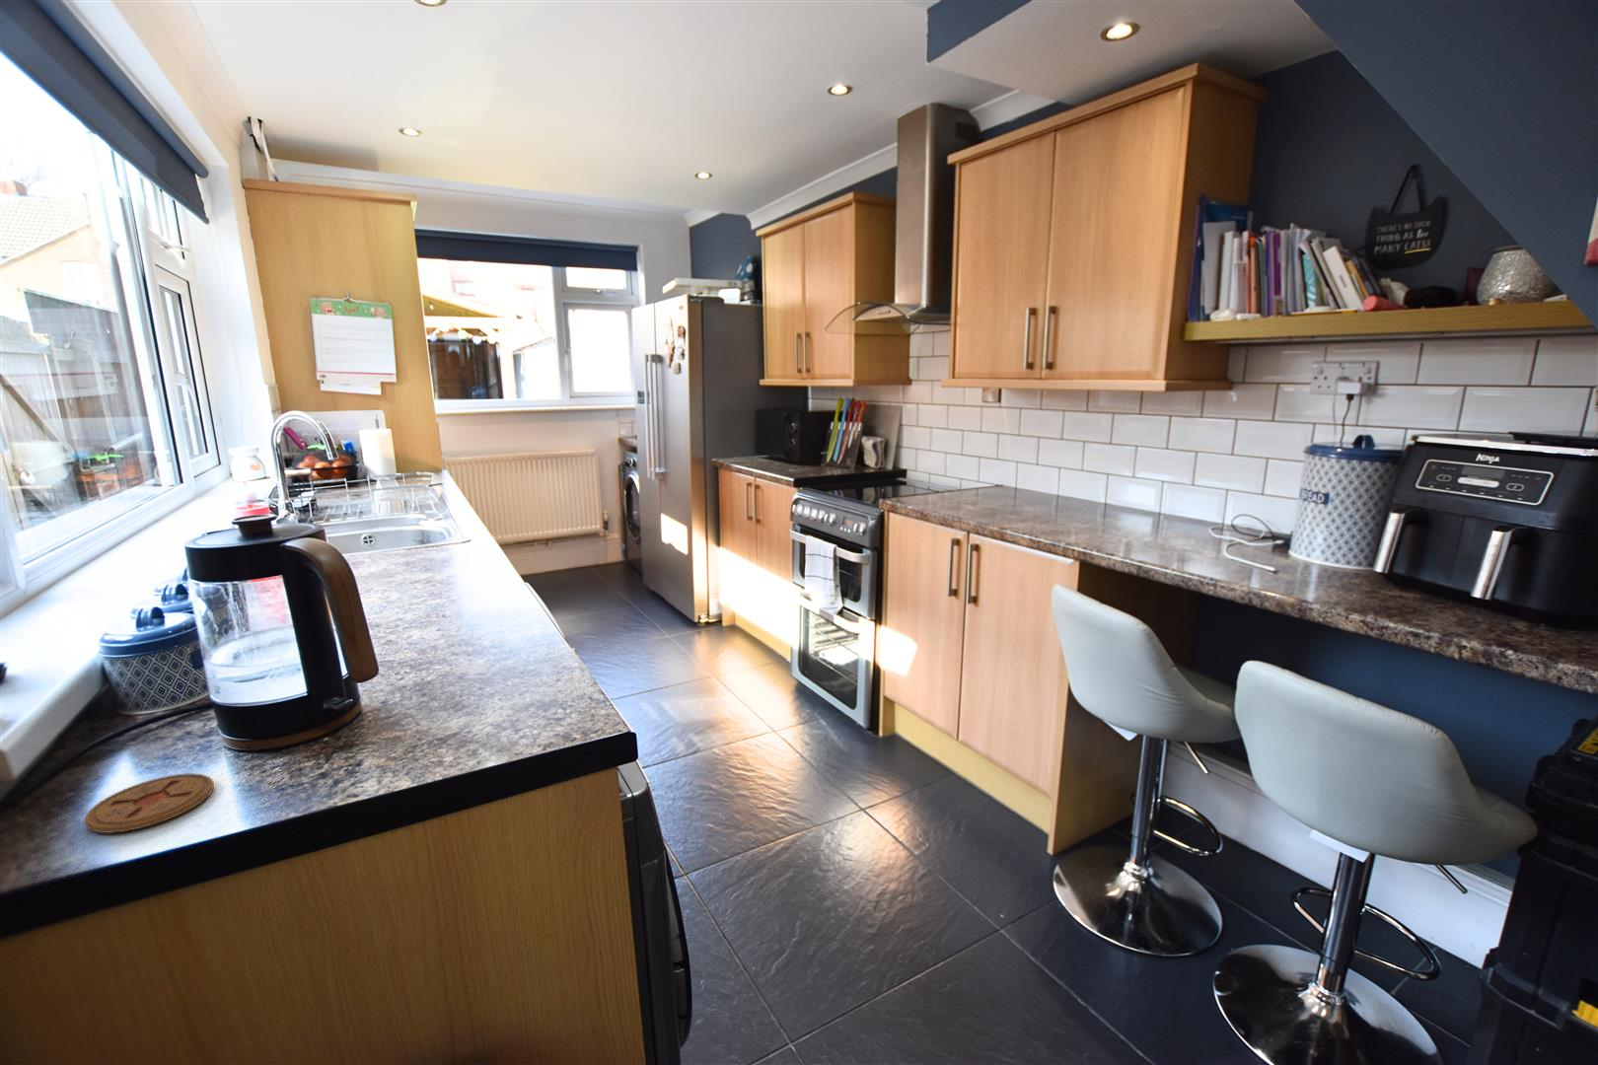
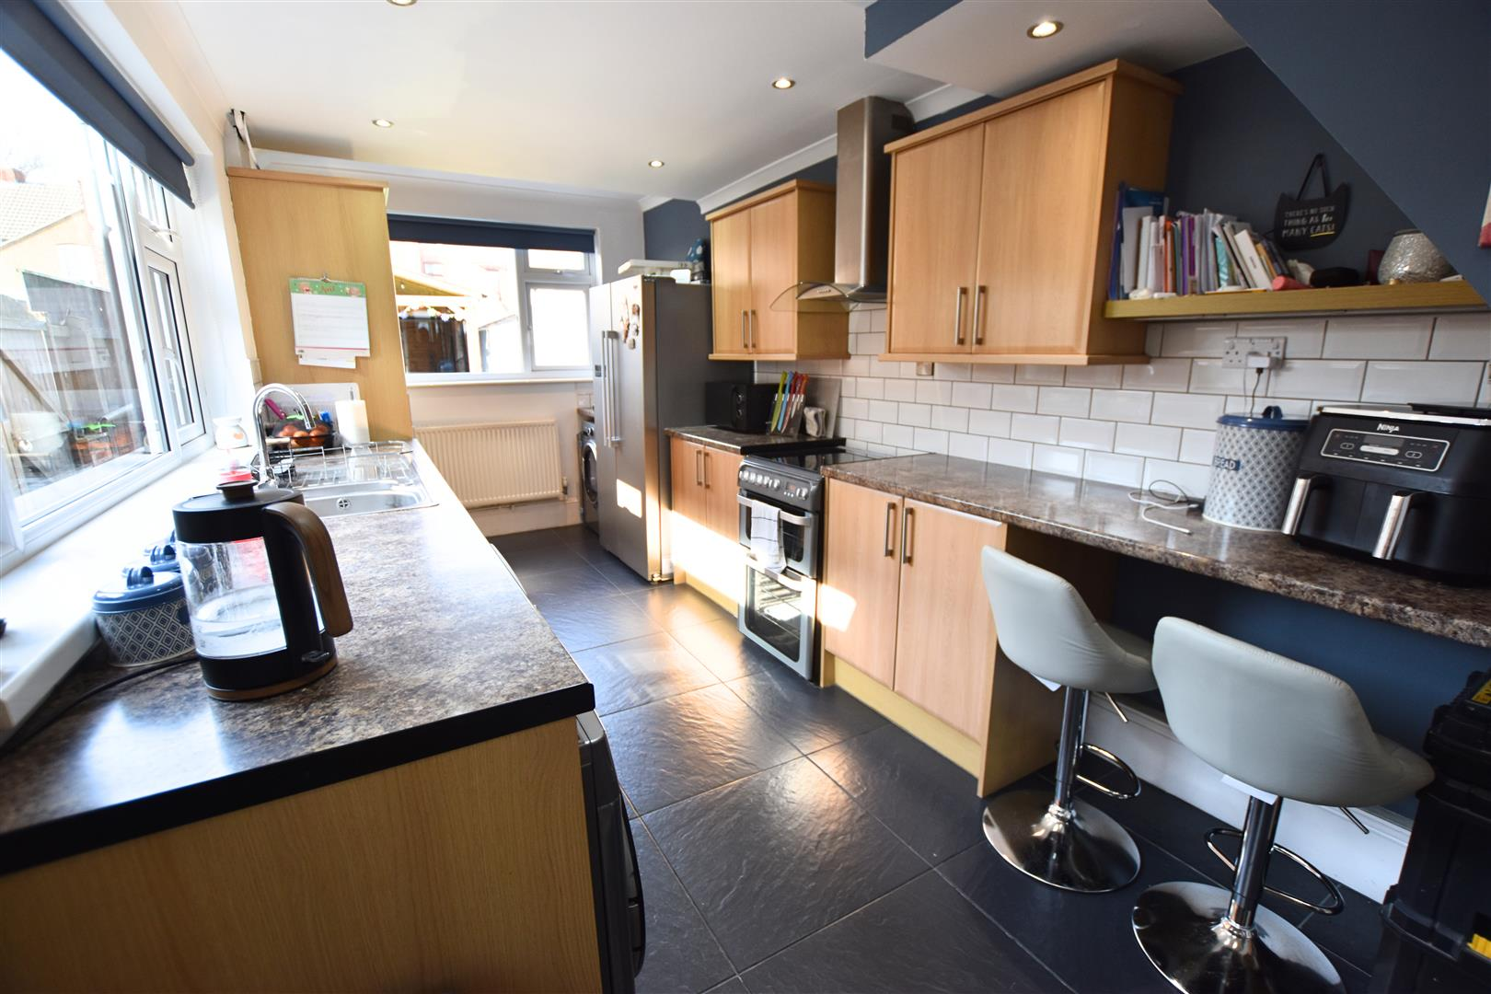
- coaster [84,773,215,834]
